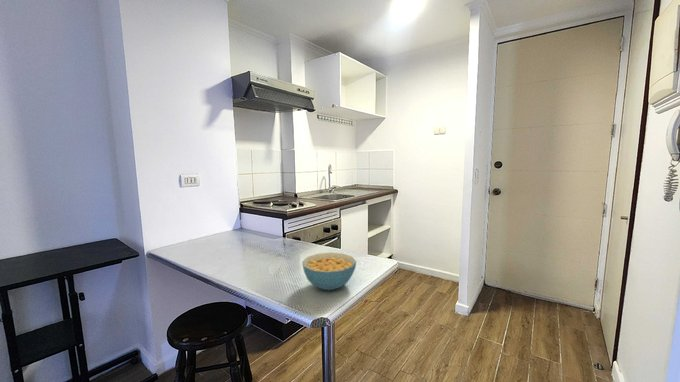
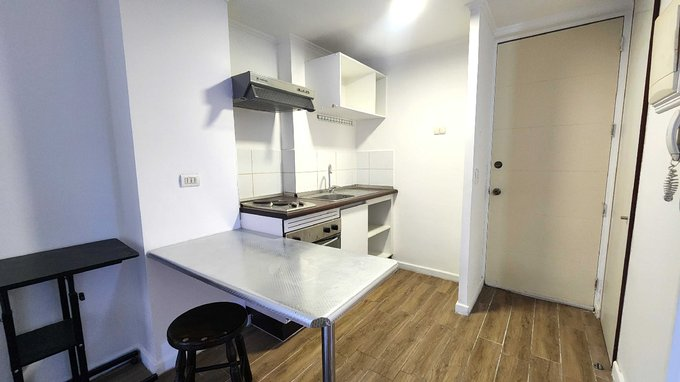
- cereal bowl [301,252,357,291]
